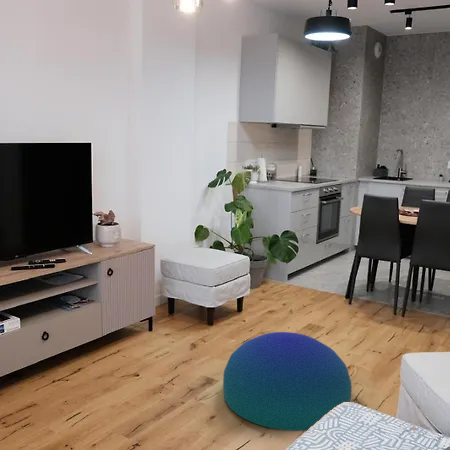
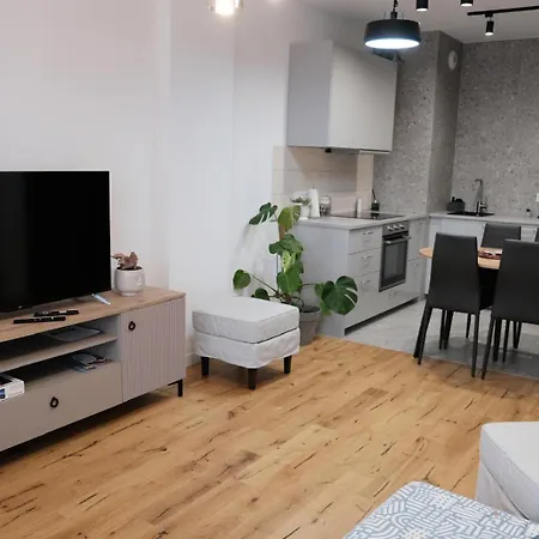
- pouf [222,331,353,432]
